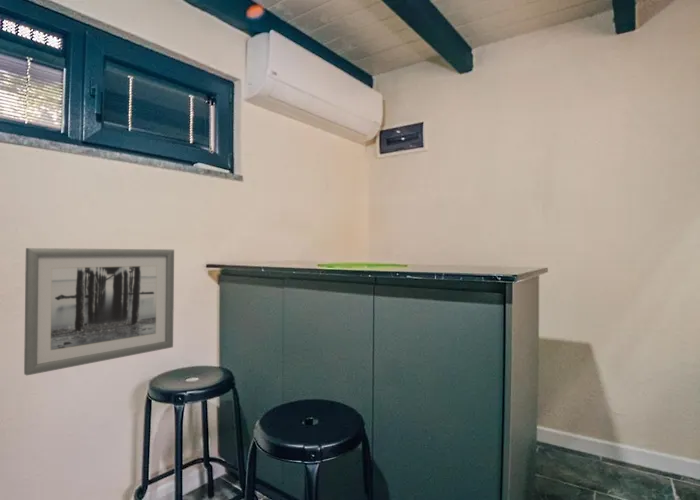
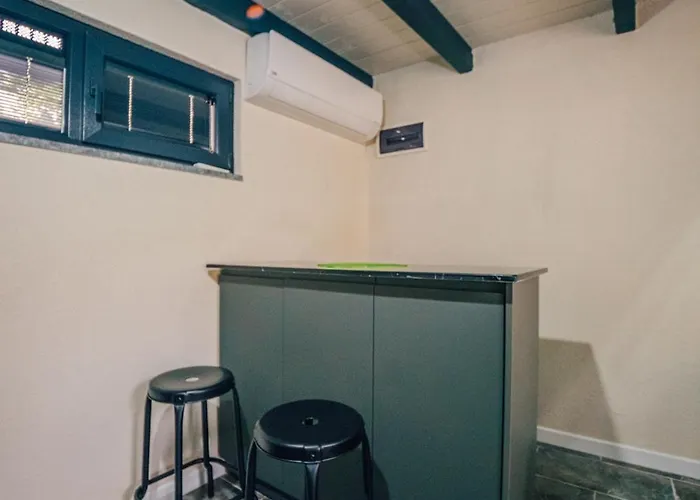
- wall art [23,247,175,376]
